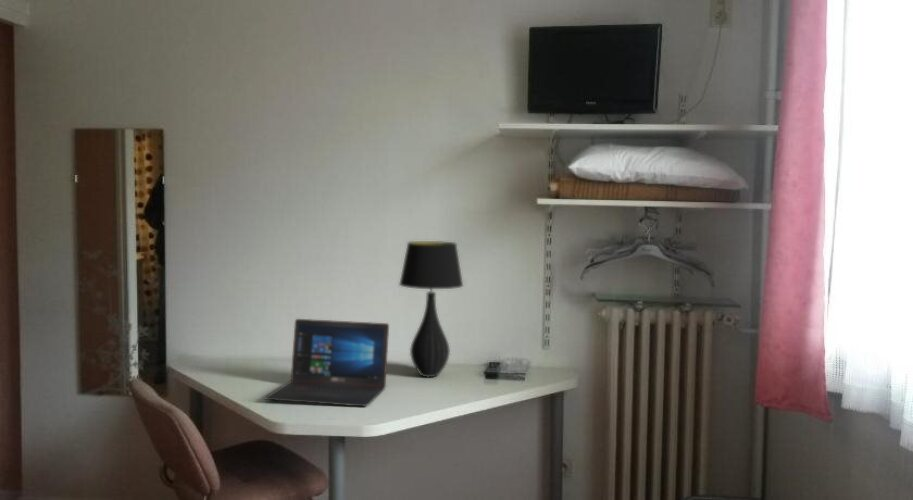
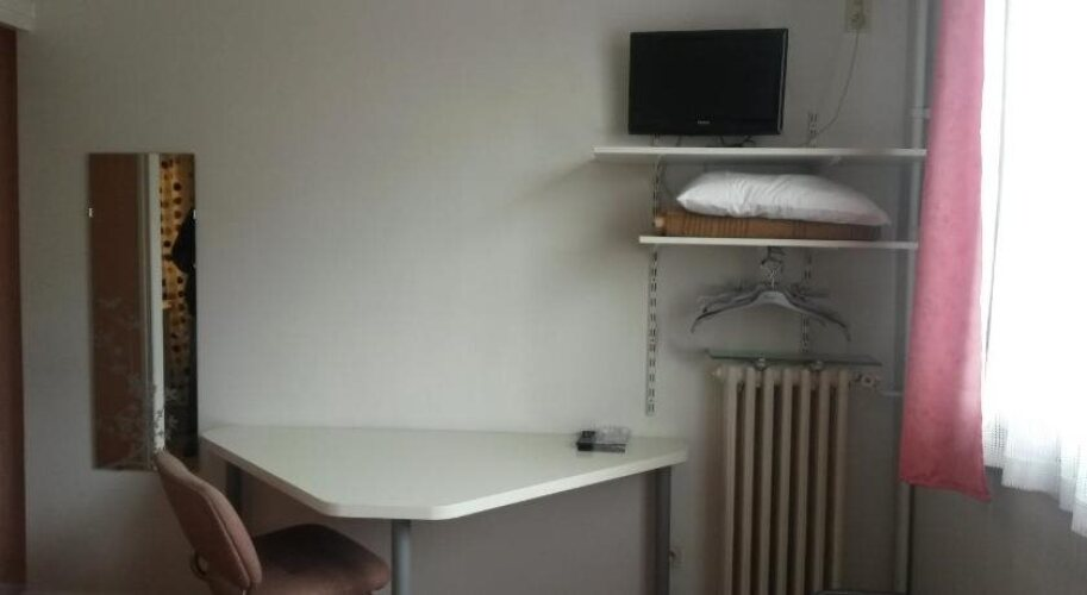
- laptop [263,318,390,407]
- table lamp [398,240,464,378]
